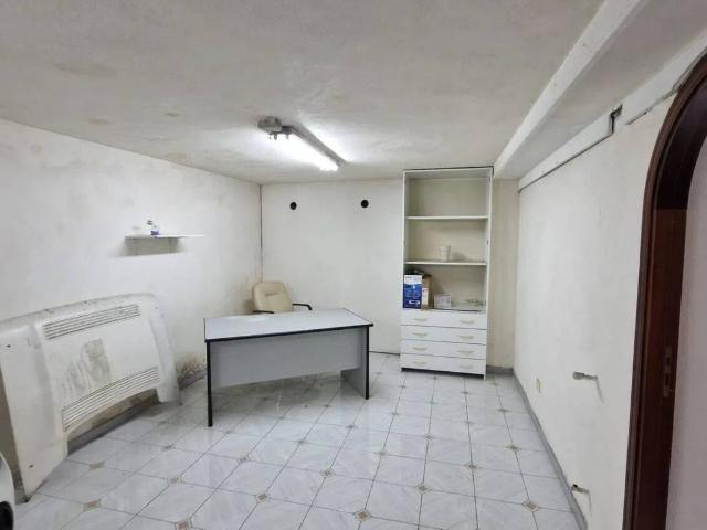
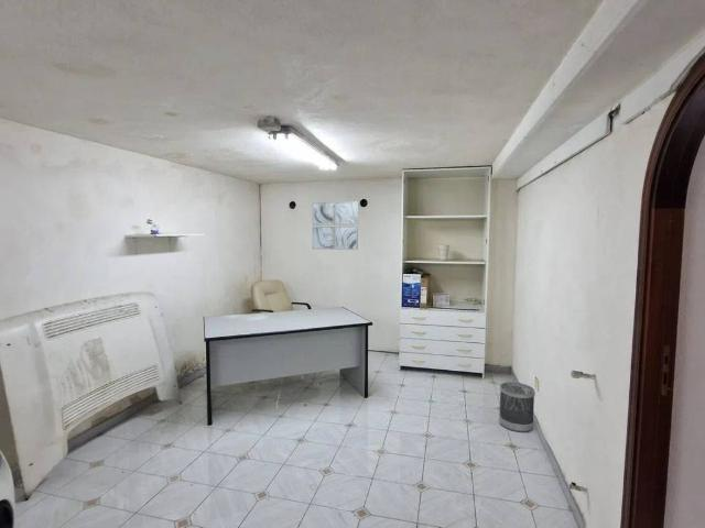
+ wall art [312,200,359,251]
+ wastebasket [498,381,536,433]
